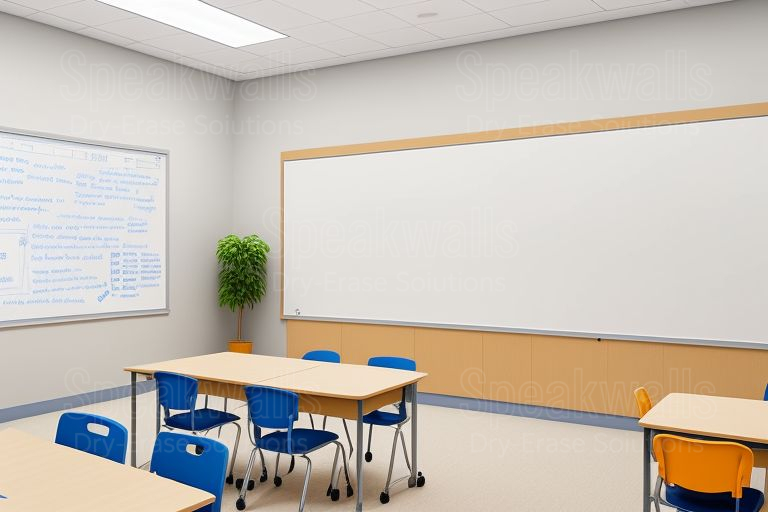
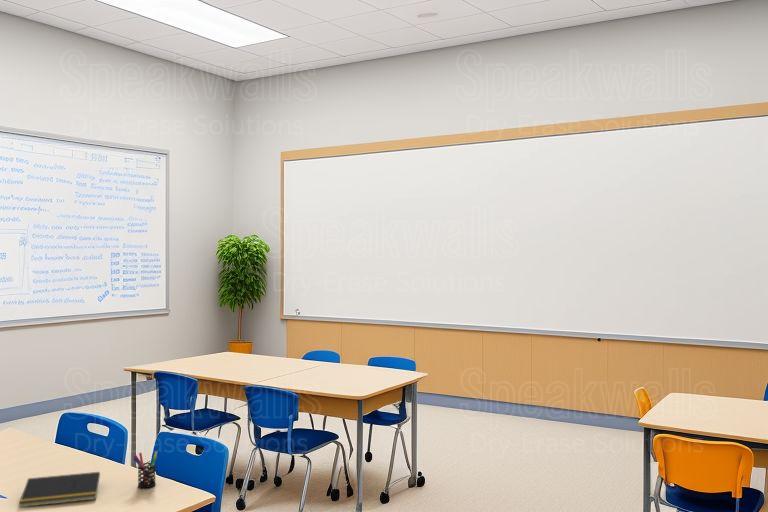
+ pen holder [132,451,158,489]
+ notepad [18,471,101,508]
